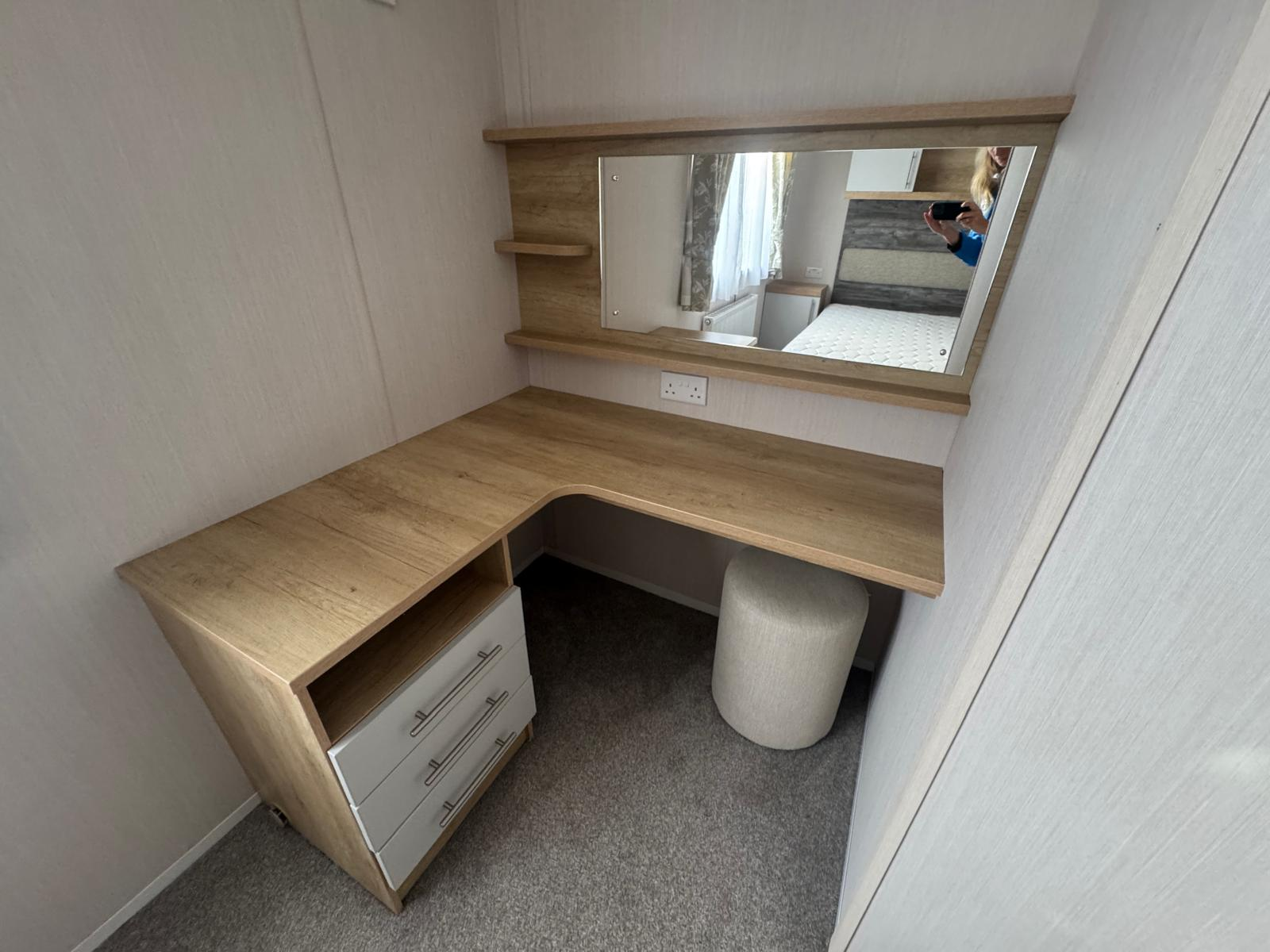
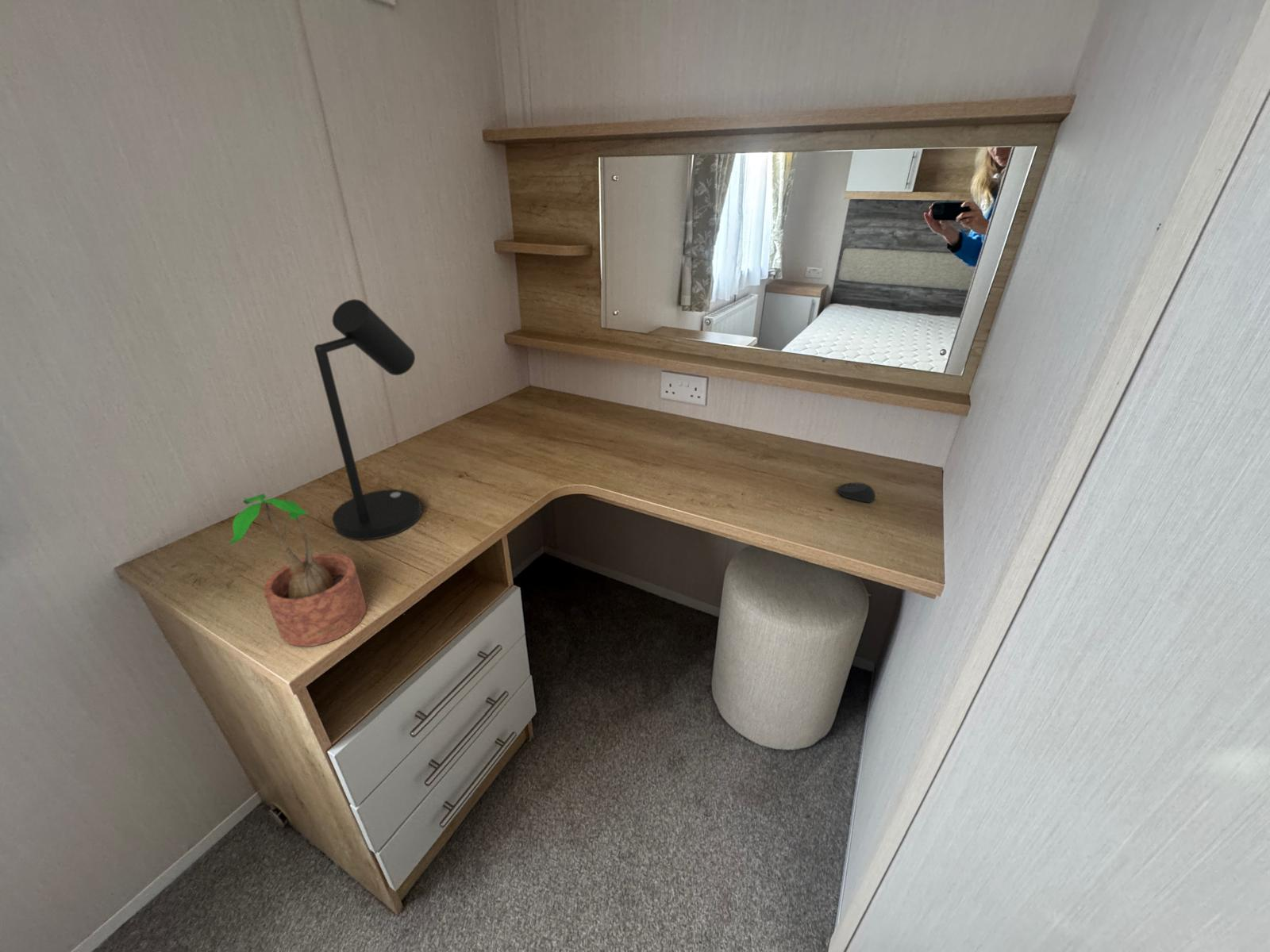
+ desk lamp [314,298,423,541]
+ computer mouse [837,482,876,504]
+ potted plant [226,493,368,647]
